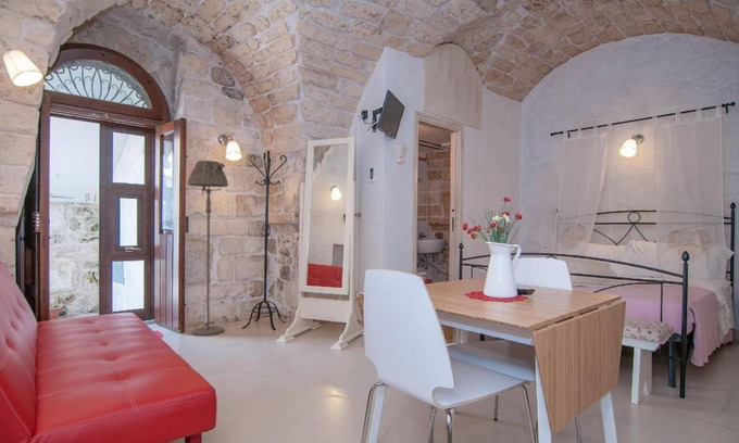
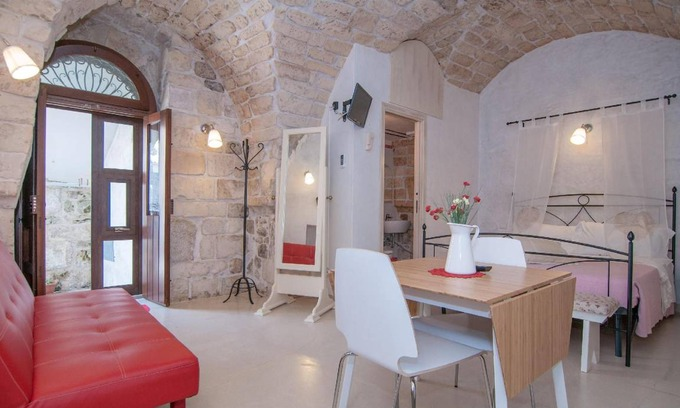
- floor lamp [187,160,229,337]
